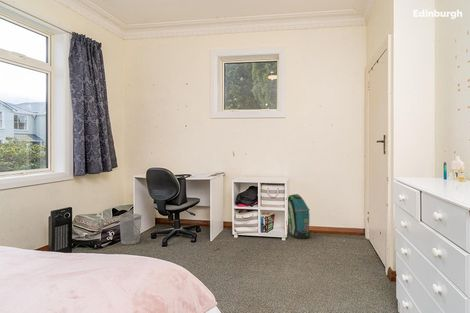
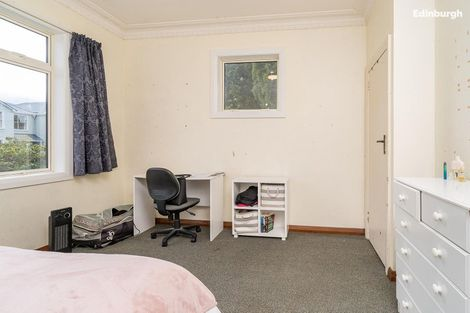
- backpack [287,193,311,240]
- wastebasket [118,213,142,246]
